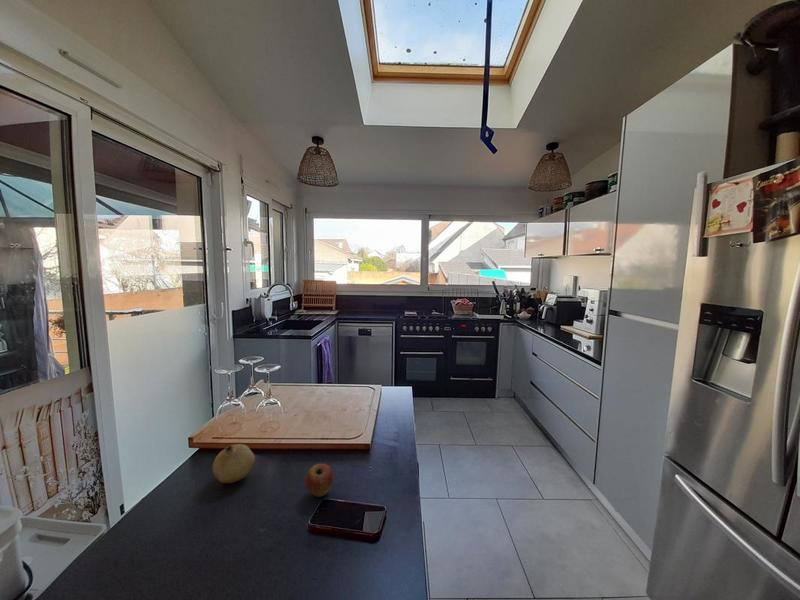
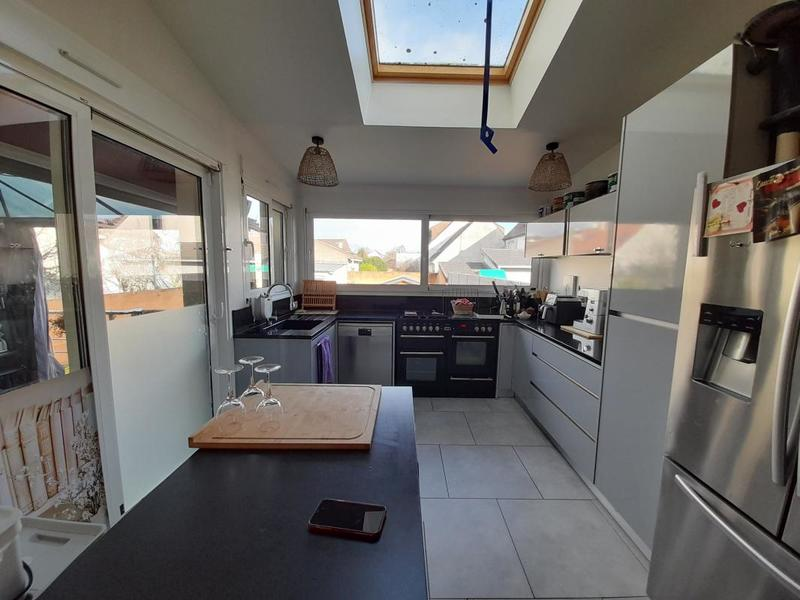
- fruit [304,463,334,498]
- fruit [212,443,256,484]
